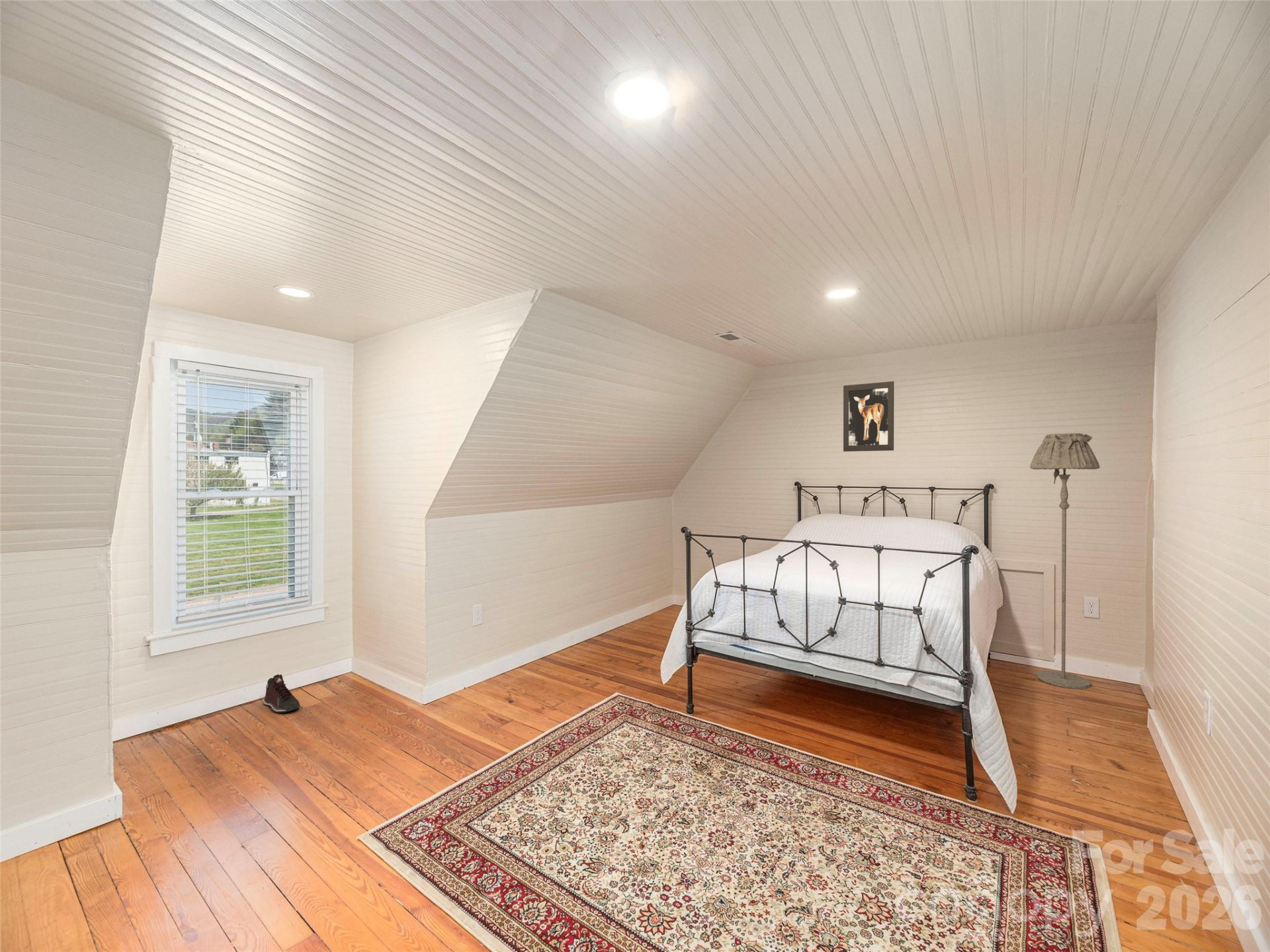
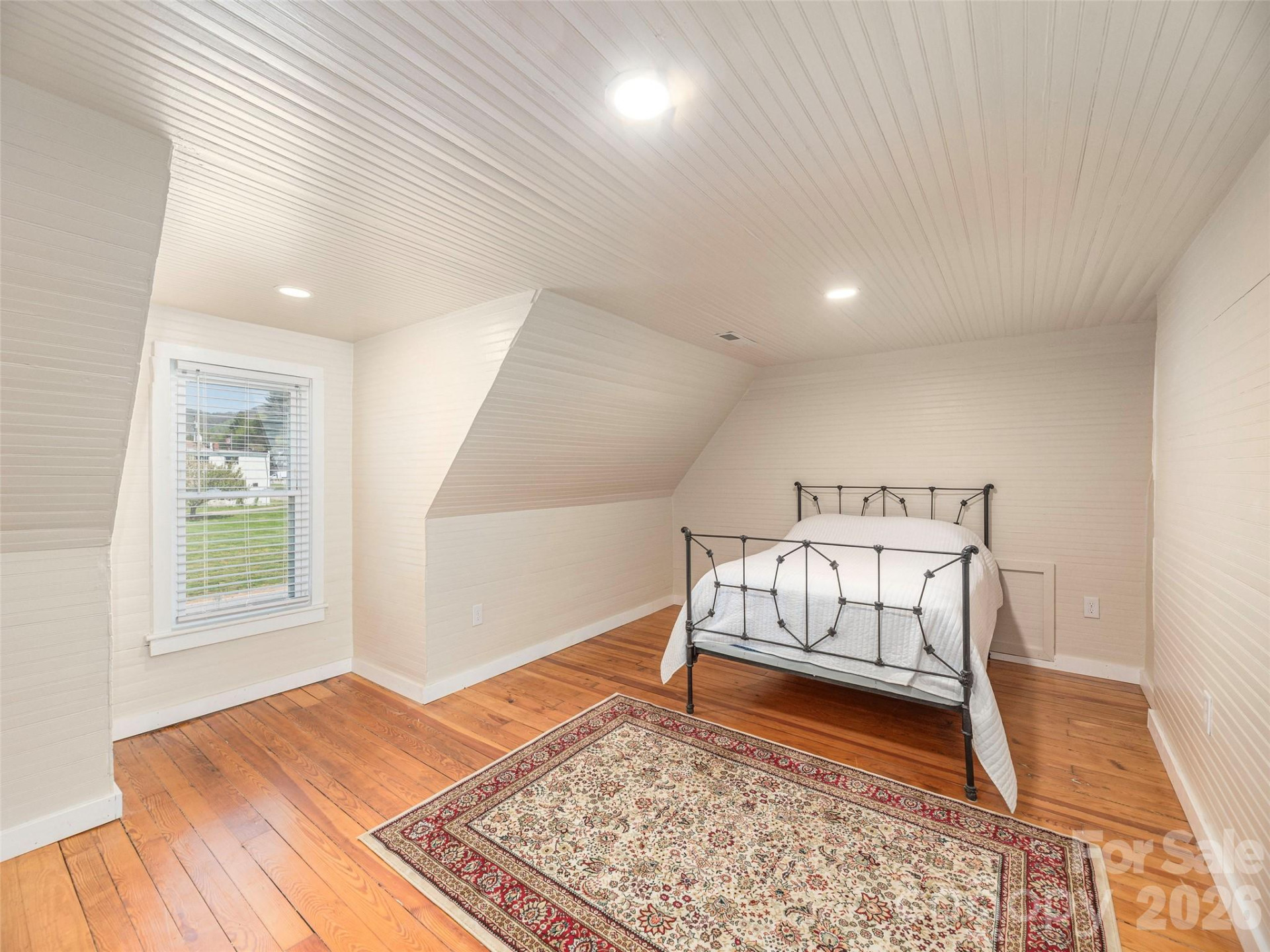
- wall art [843,381,895,452]
- sneaker [263,674,300,713]
- floor lamp [1029,432,1101,690]
